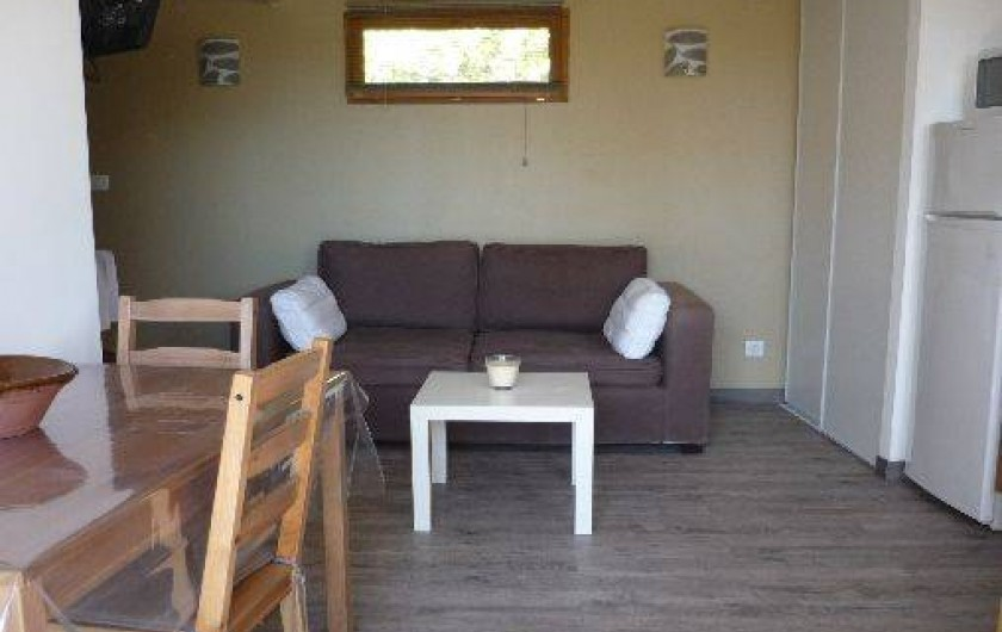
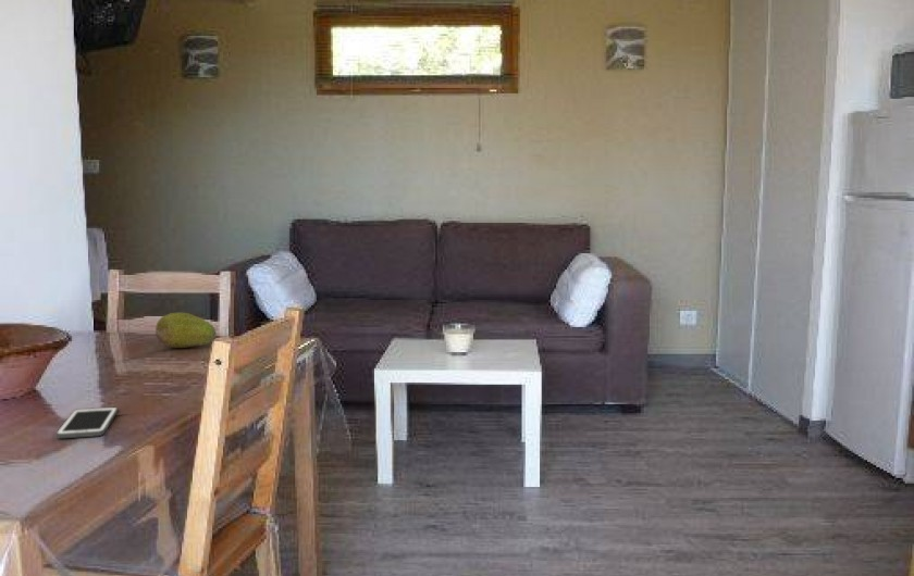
+ cell phone [55,406,119,439]
+ fruit [155,312,217,349]
